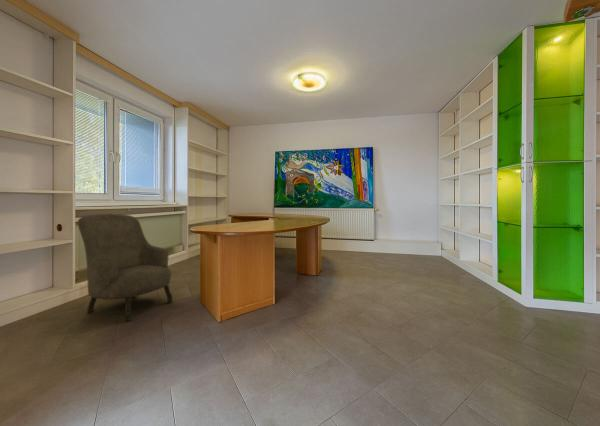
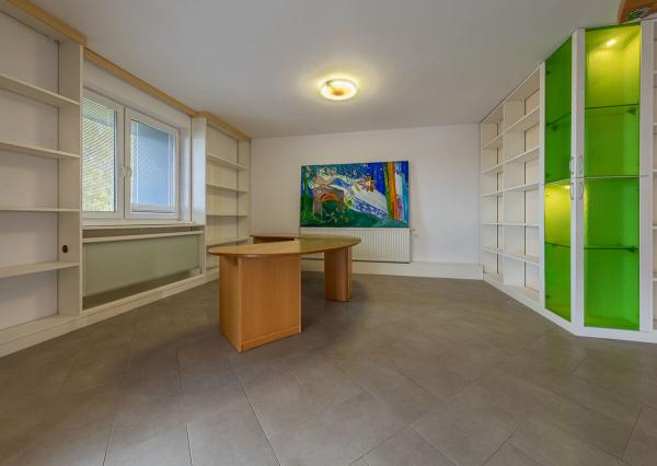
- armchair [76,213,173,322]
